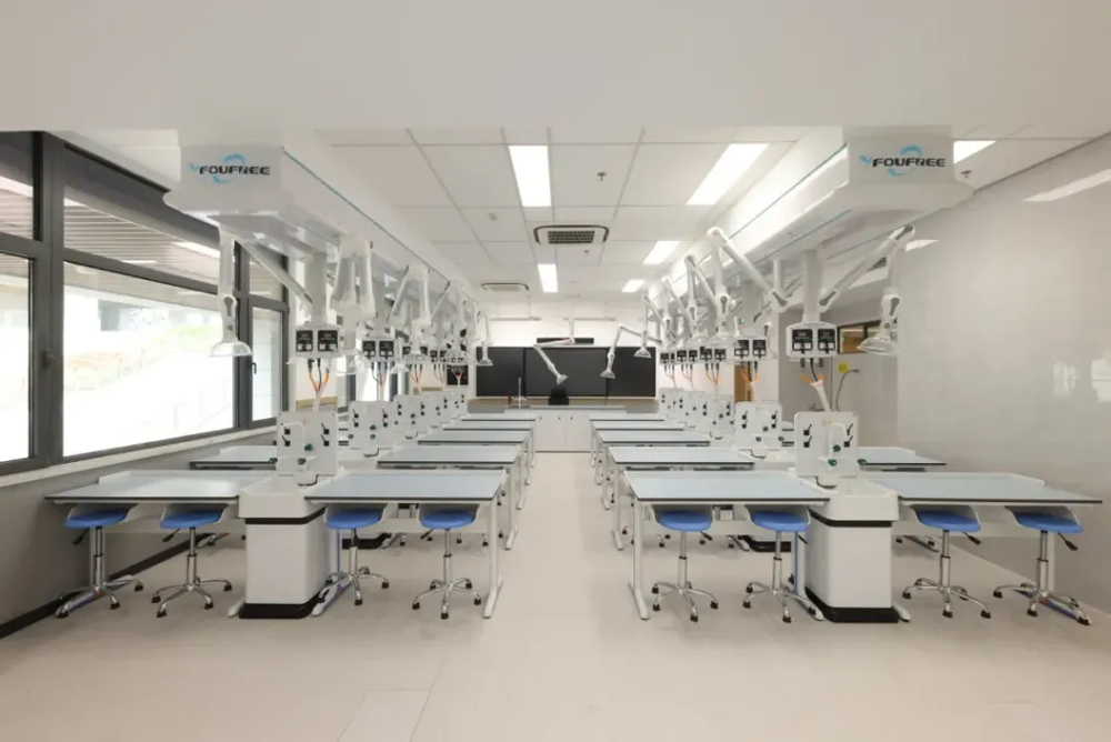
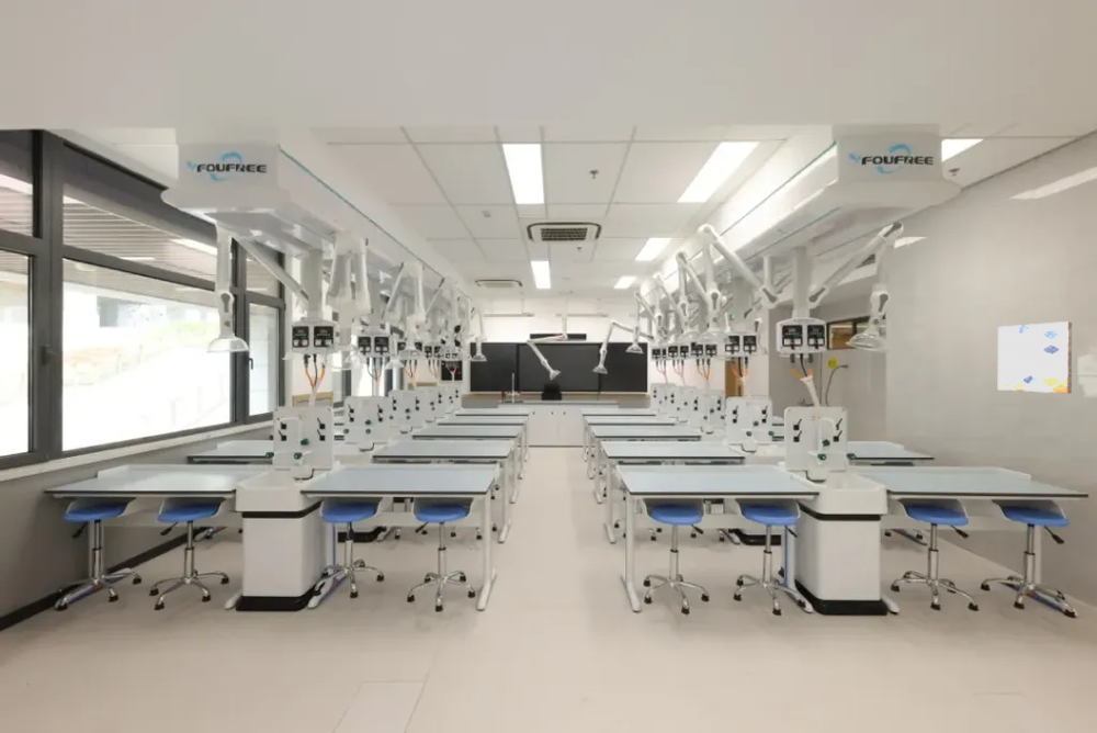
+ wall art [997,320,1073,394]
